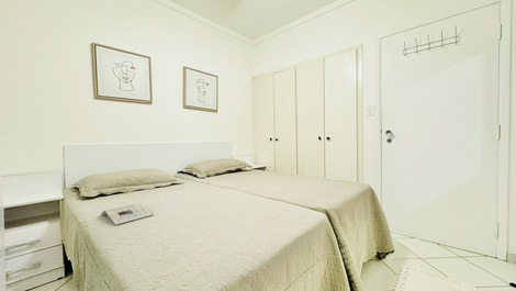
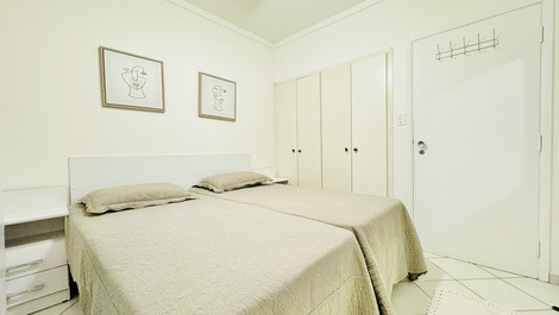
- magazine [100,202,155,226]
